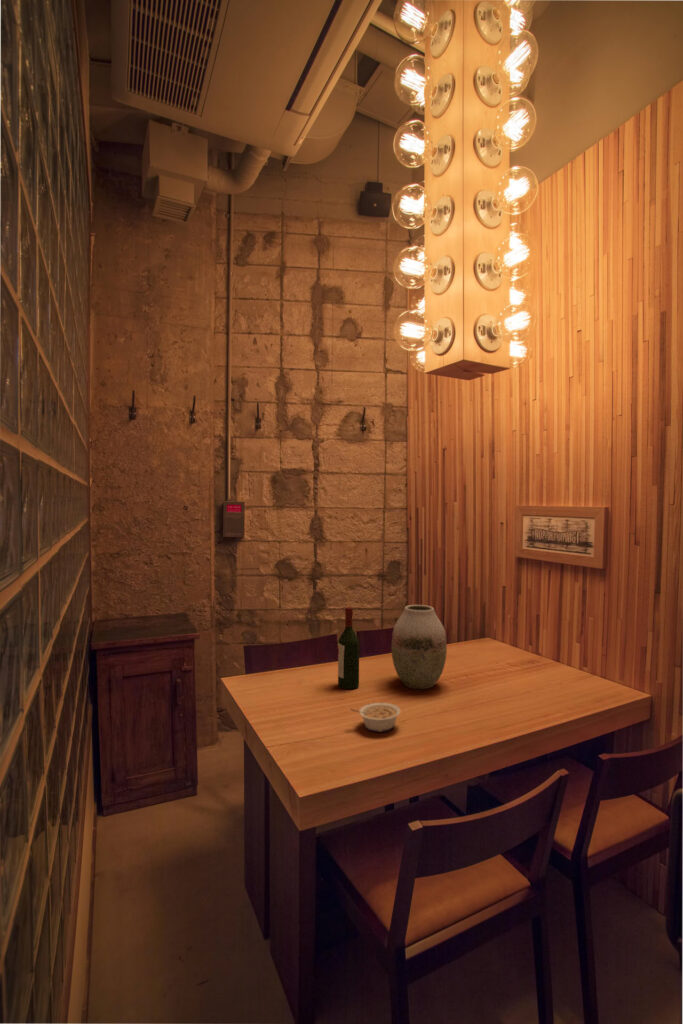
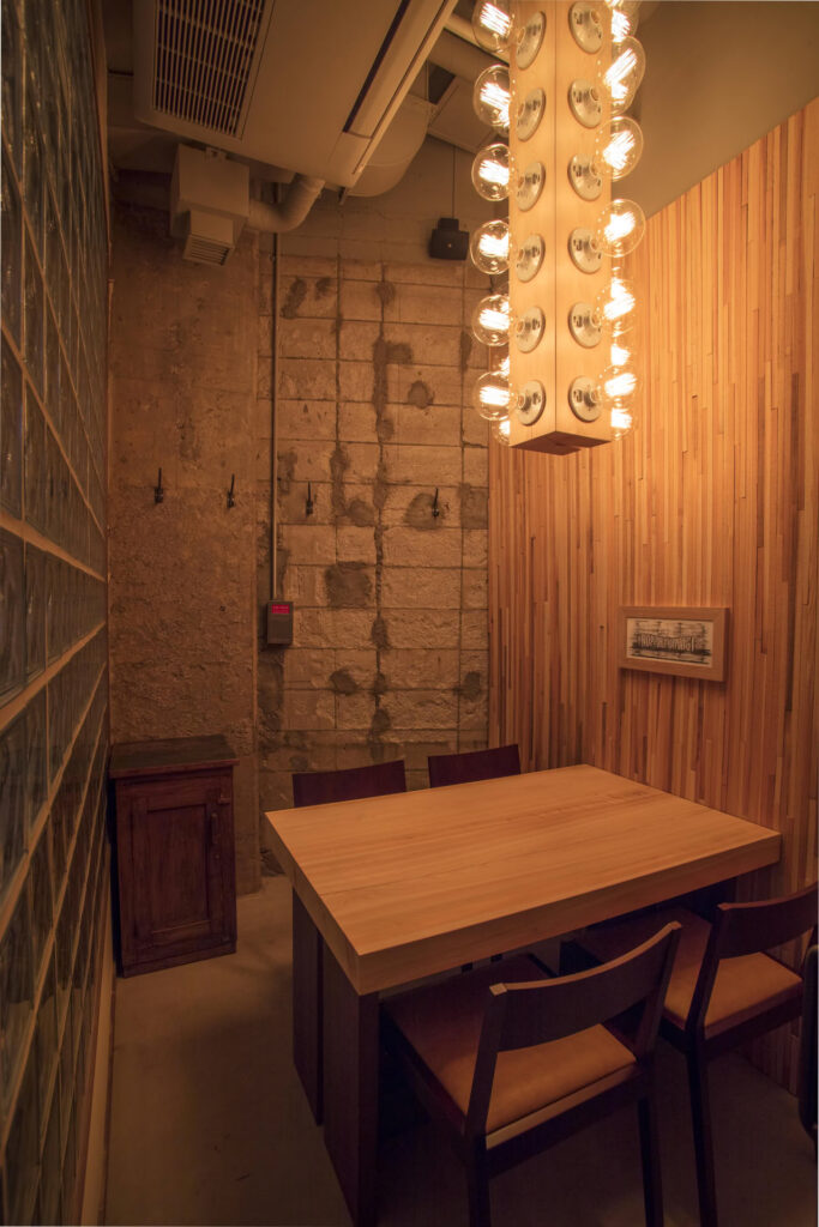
- wine bottle [337,606,360,690]
- legume [349,702,401,733]
- vase [390,604,448,690]
